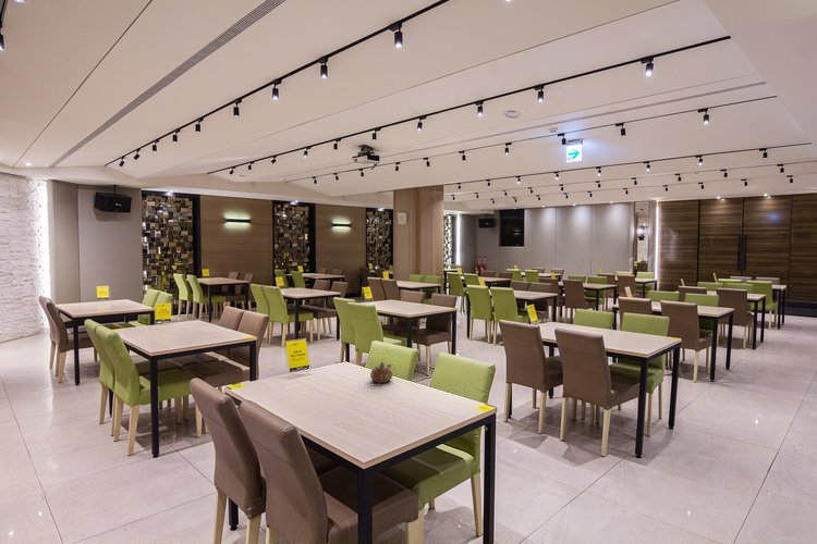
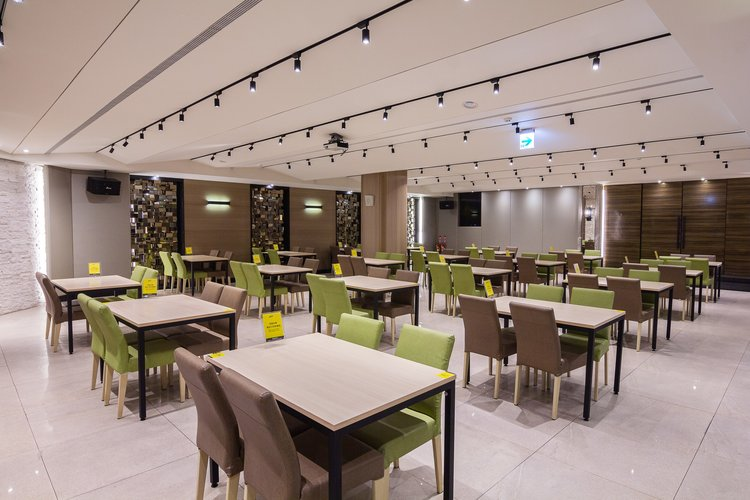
- teapot [369,361,393,384]
